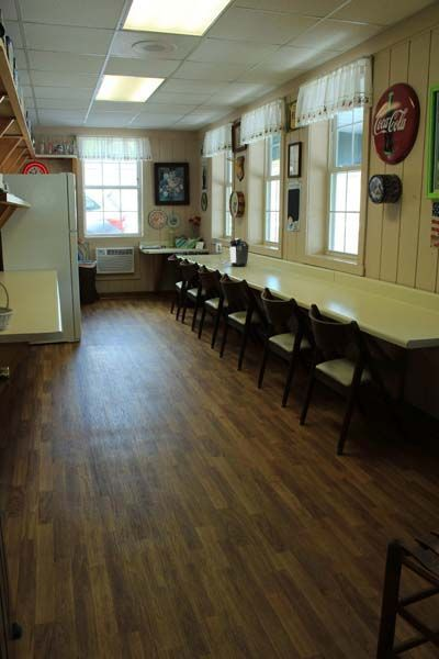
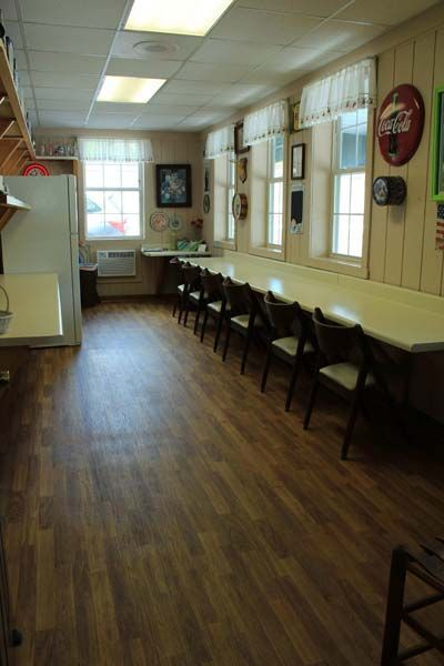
- coffee maker [215,237,250,268]
